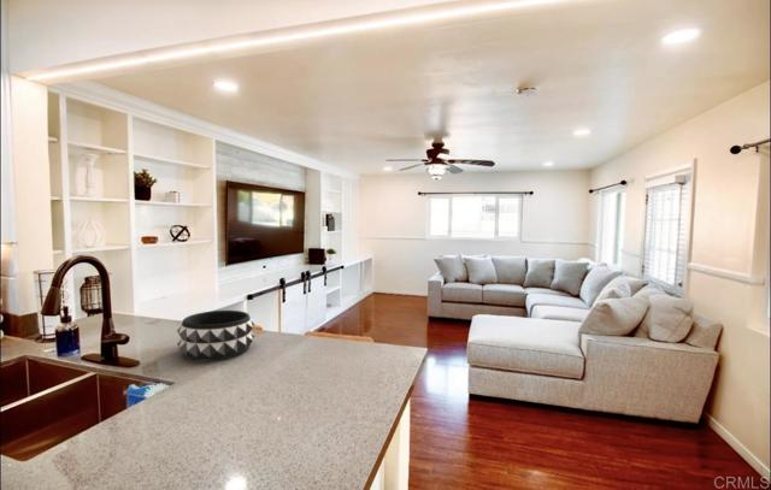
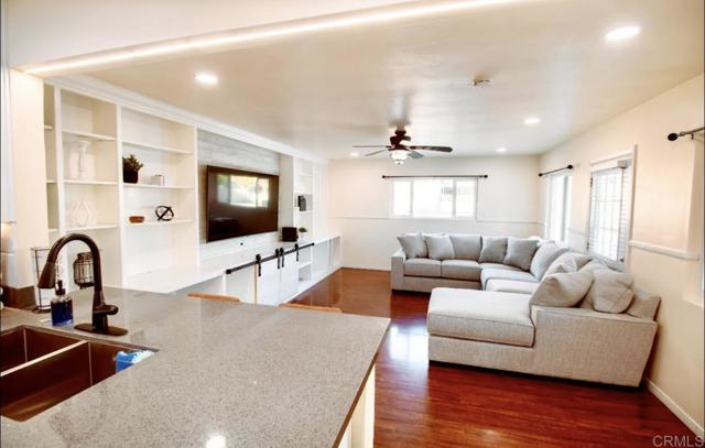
- decorative bowl [176,309,255,362]
